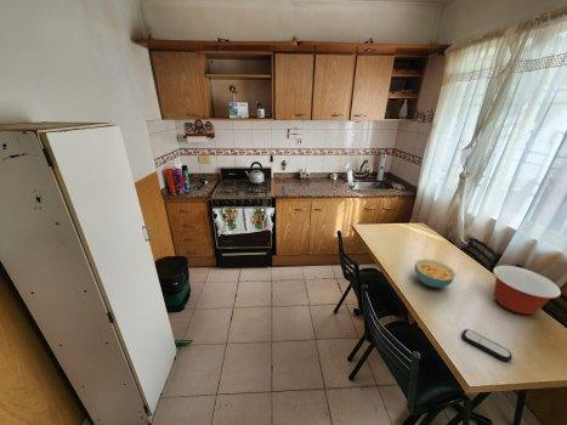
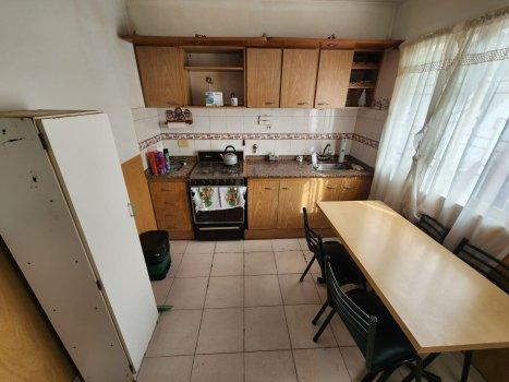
- remote control [461,328,514,363]
- cereal bowl [414,259,457,289]
- mixing bowl [492,265,562,316]
